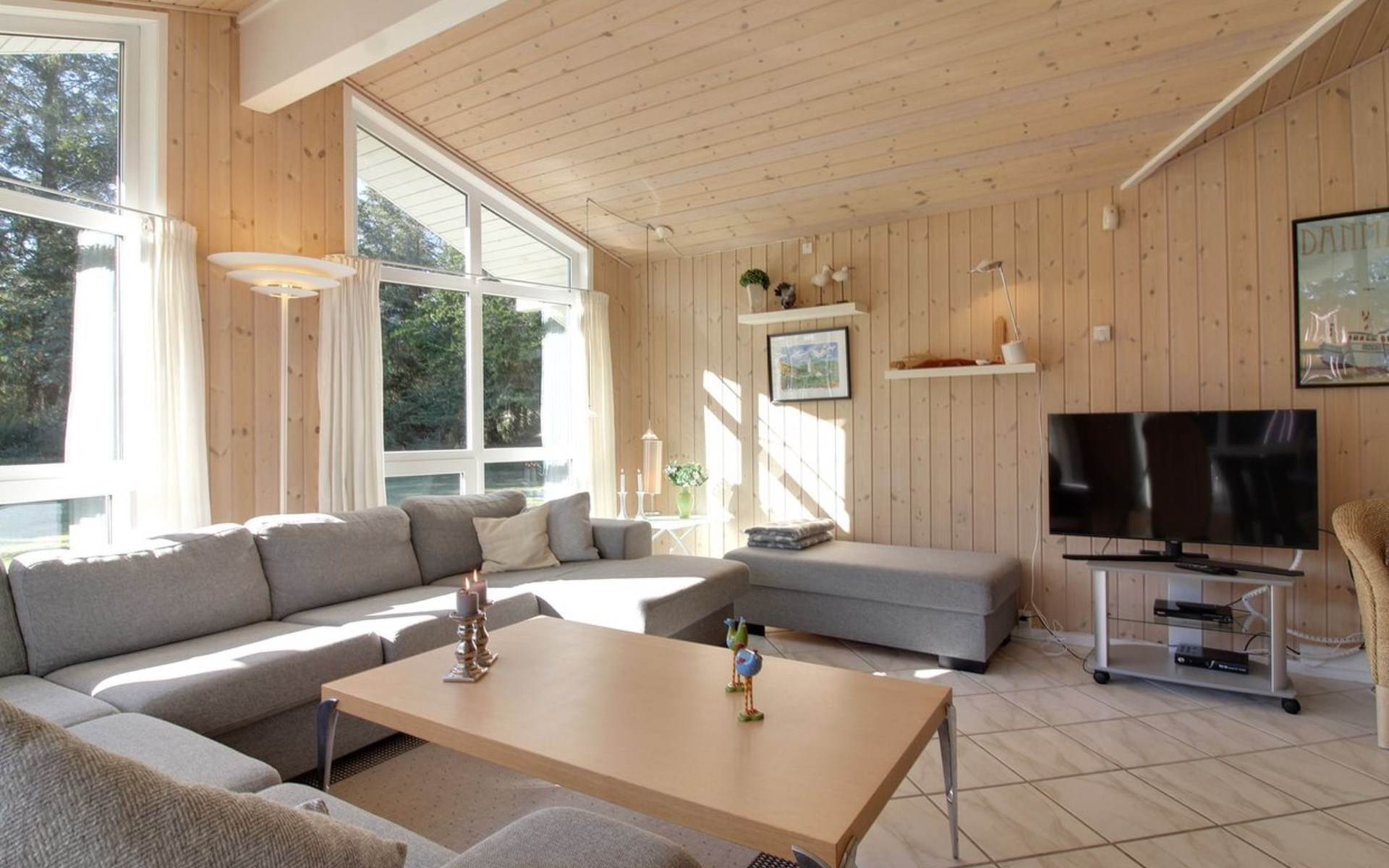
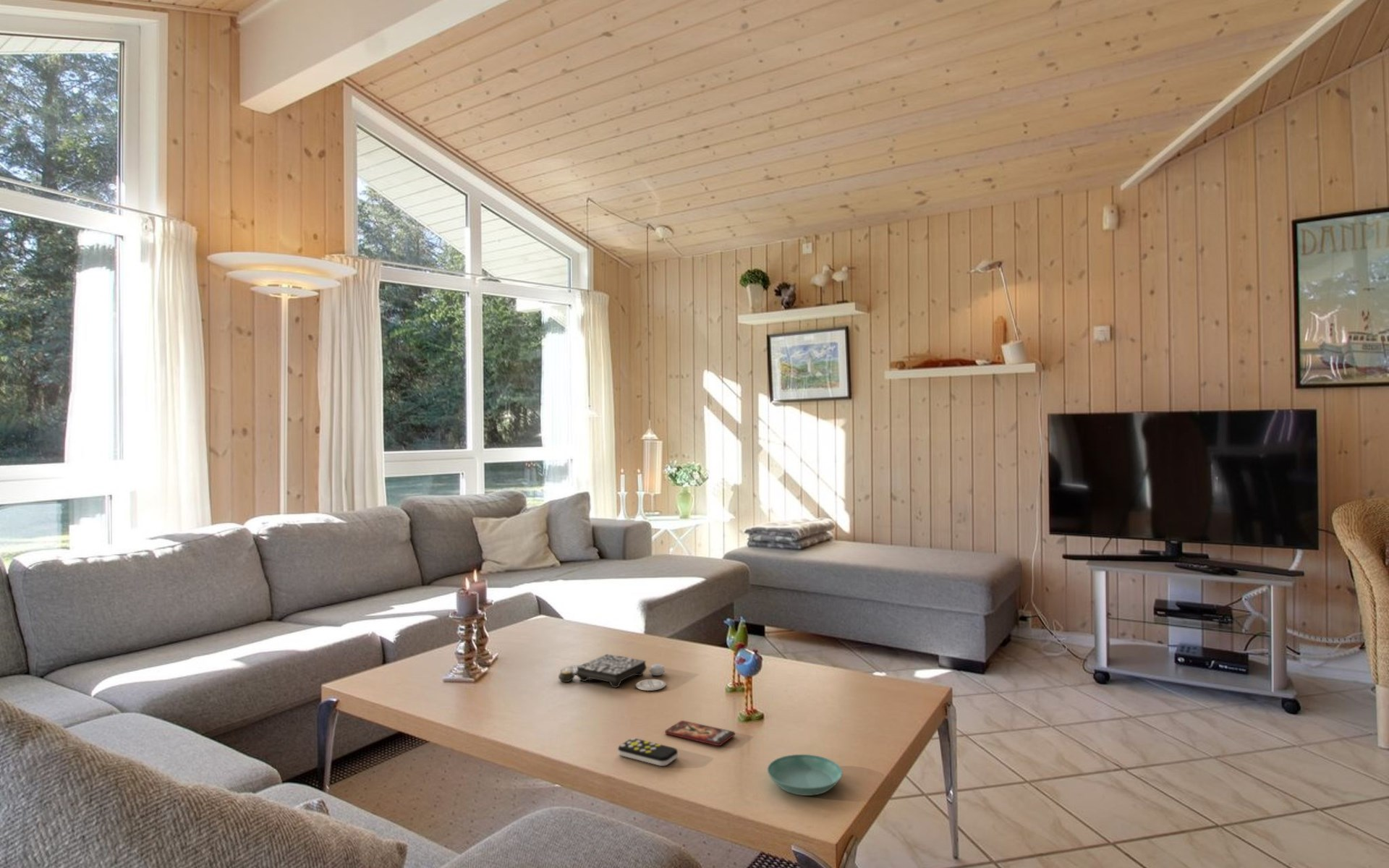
+ smartphone [664,720,736,746]
+ remote control [617,737,679,767]
+ board game [558,653,666,692]
+ saucer [767,754,843,796]
